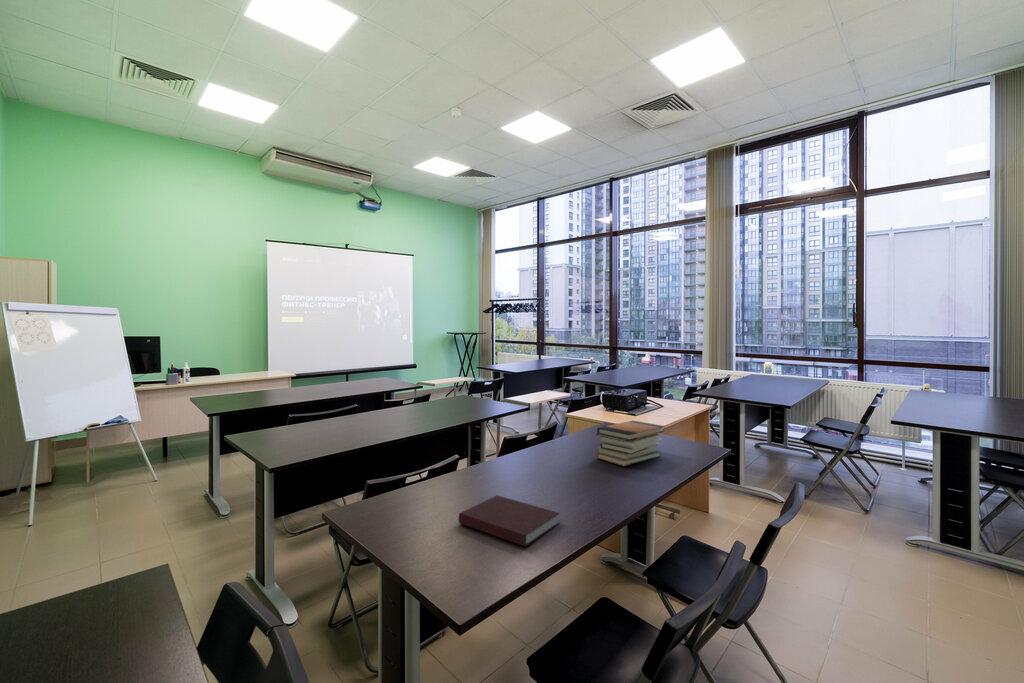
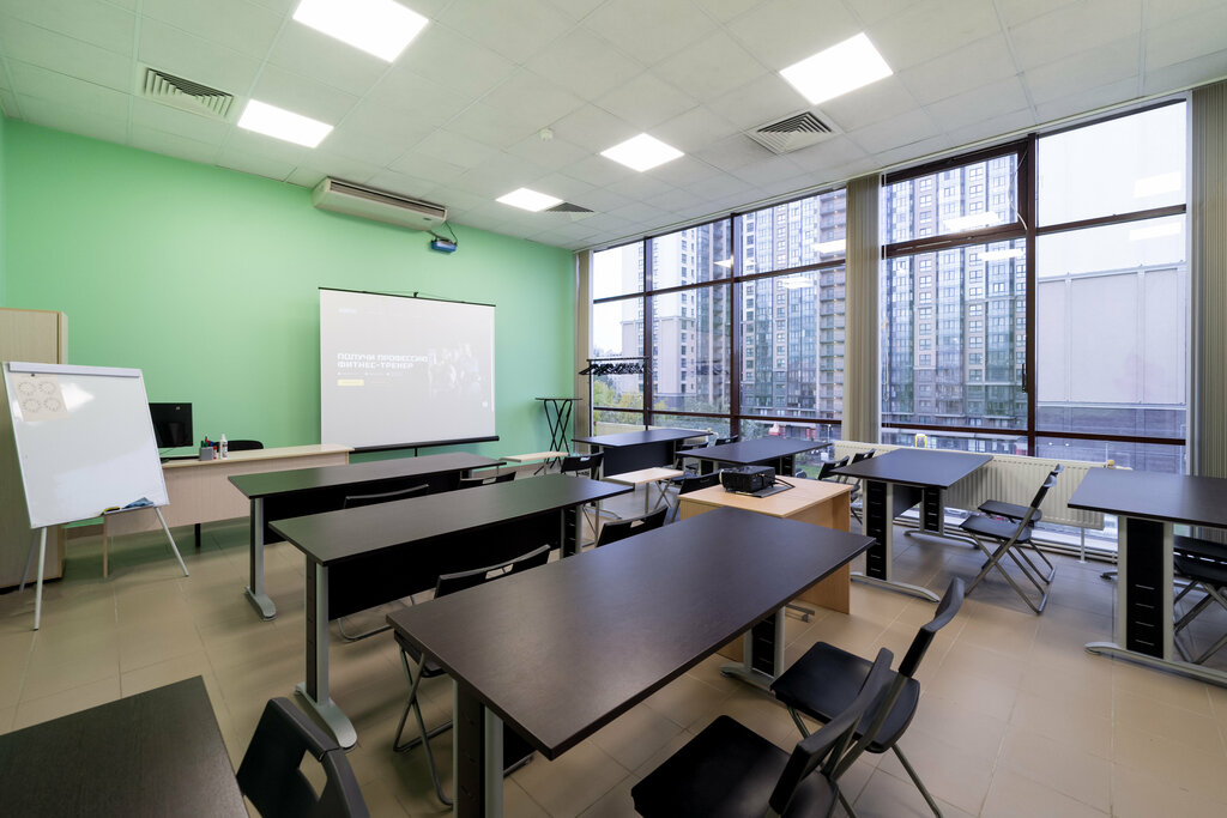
- notebook [458,494,561,548]
- book stack [595,420,666,467]
